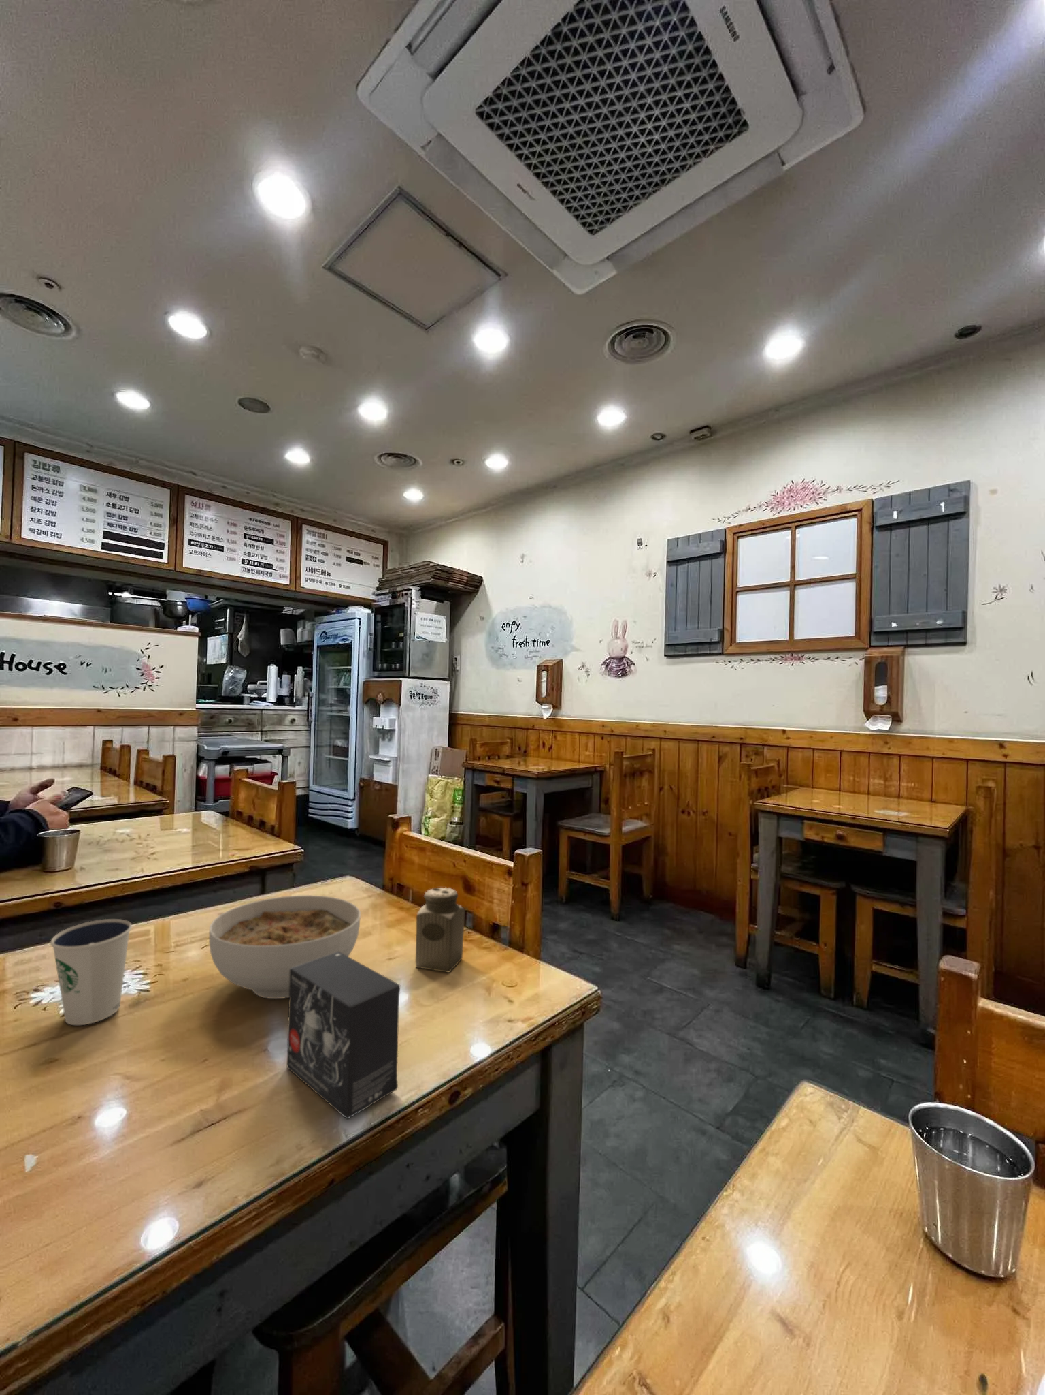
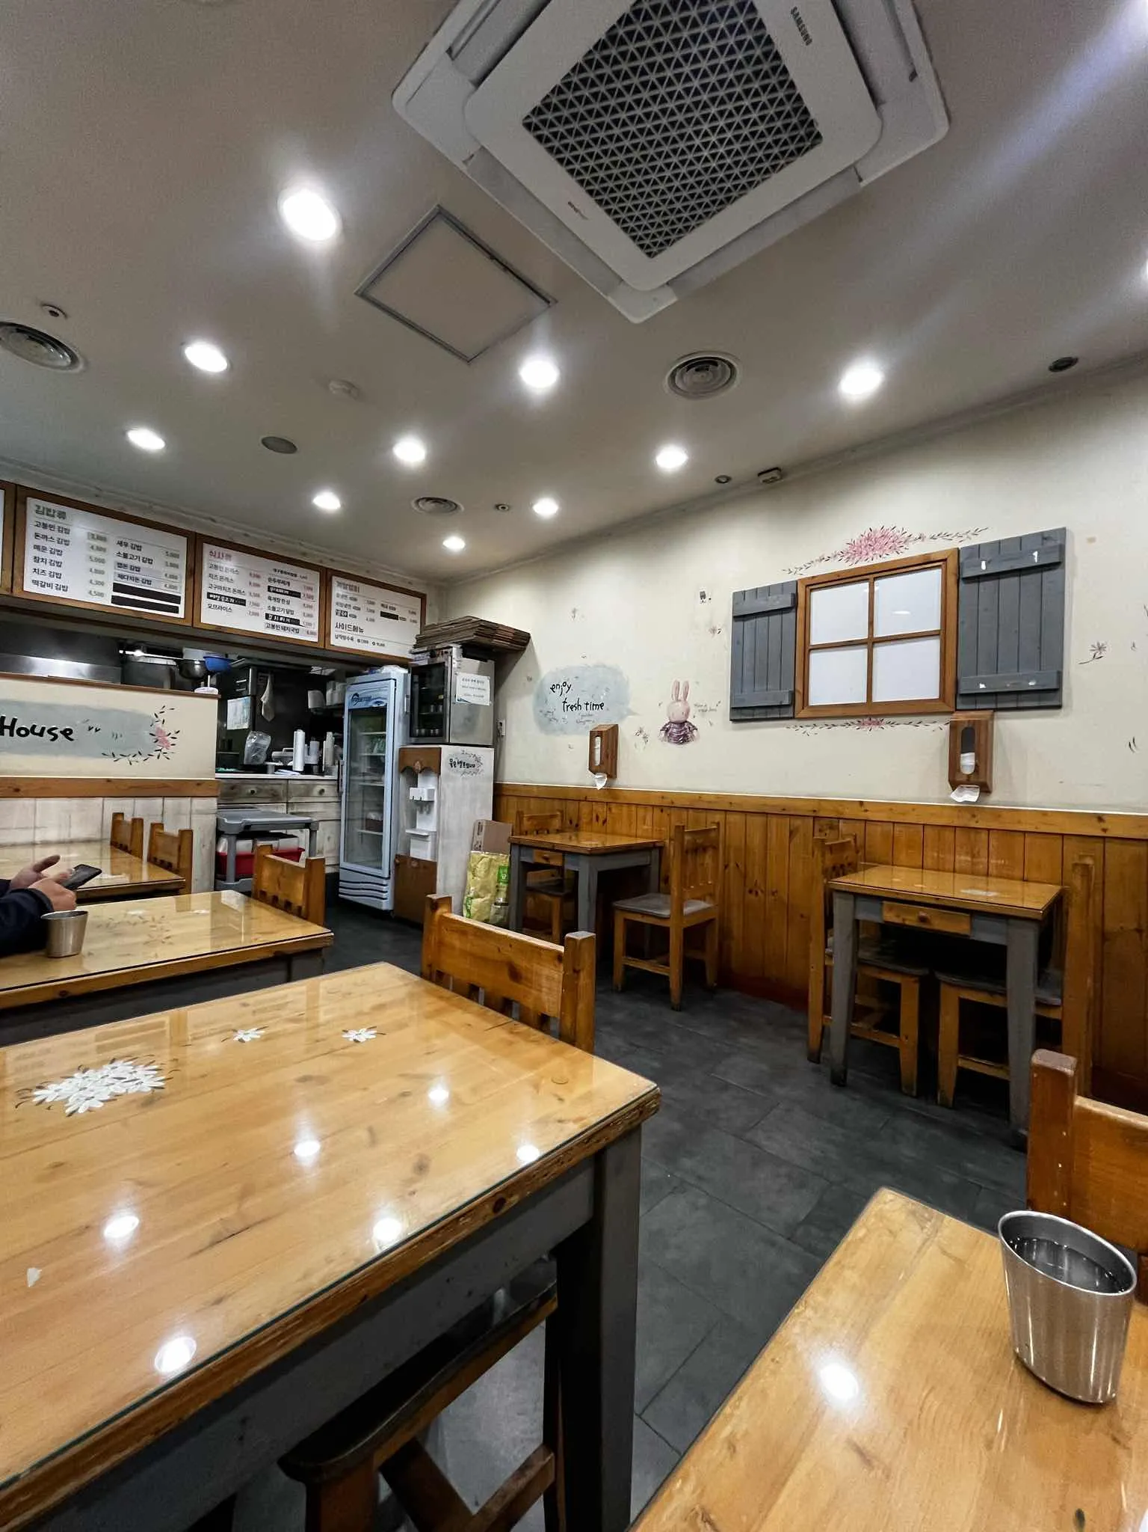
- dixie cup [49,918,132,1026]
- bowl [209,894,361,1000]
- salt shaker [415,886,465,973]
- small box [286,951,401,1119]
